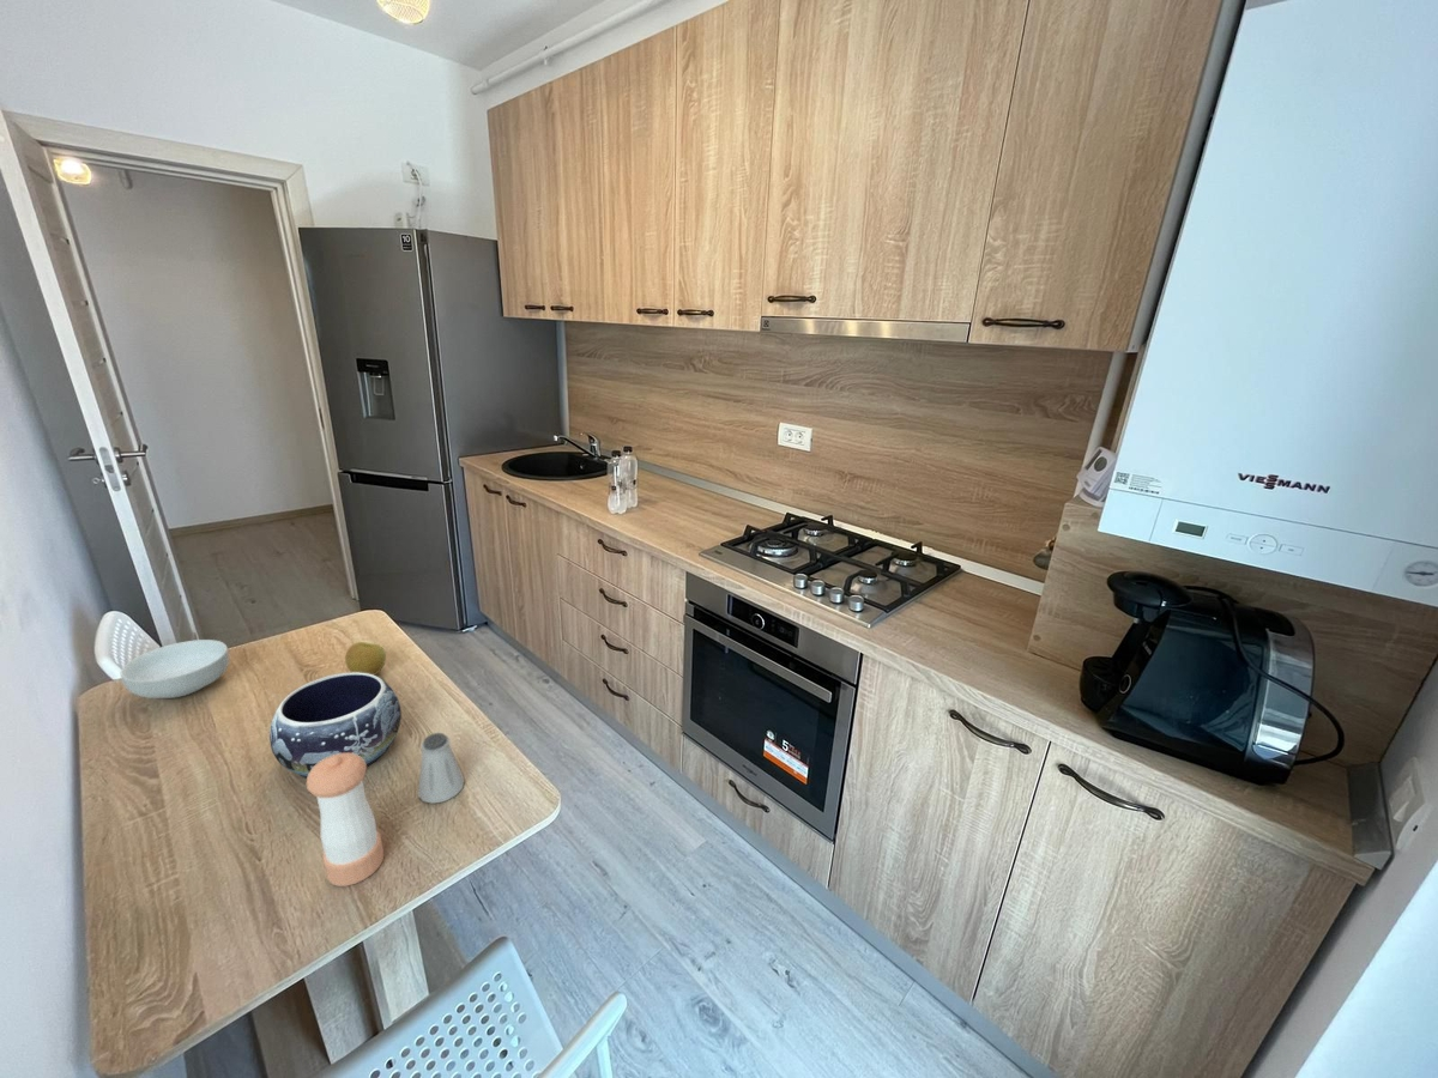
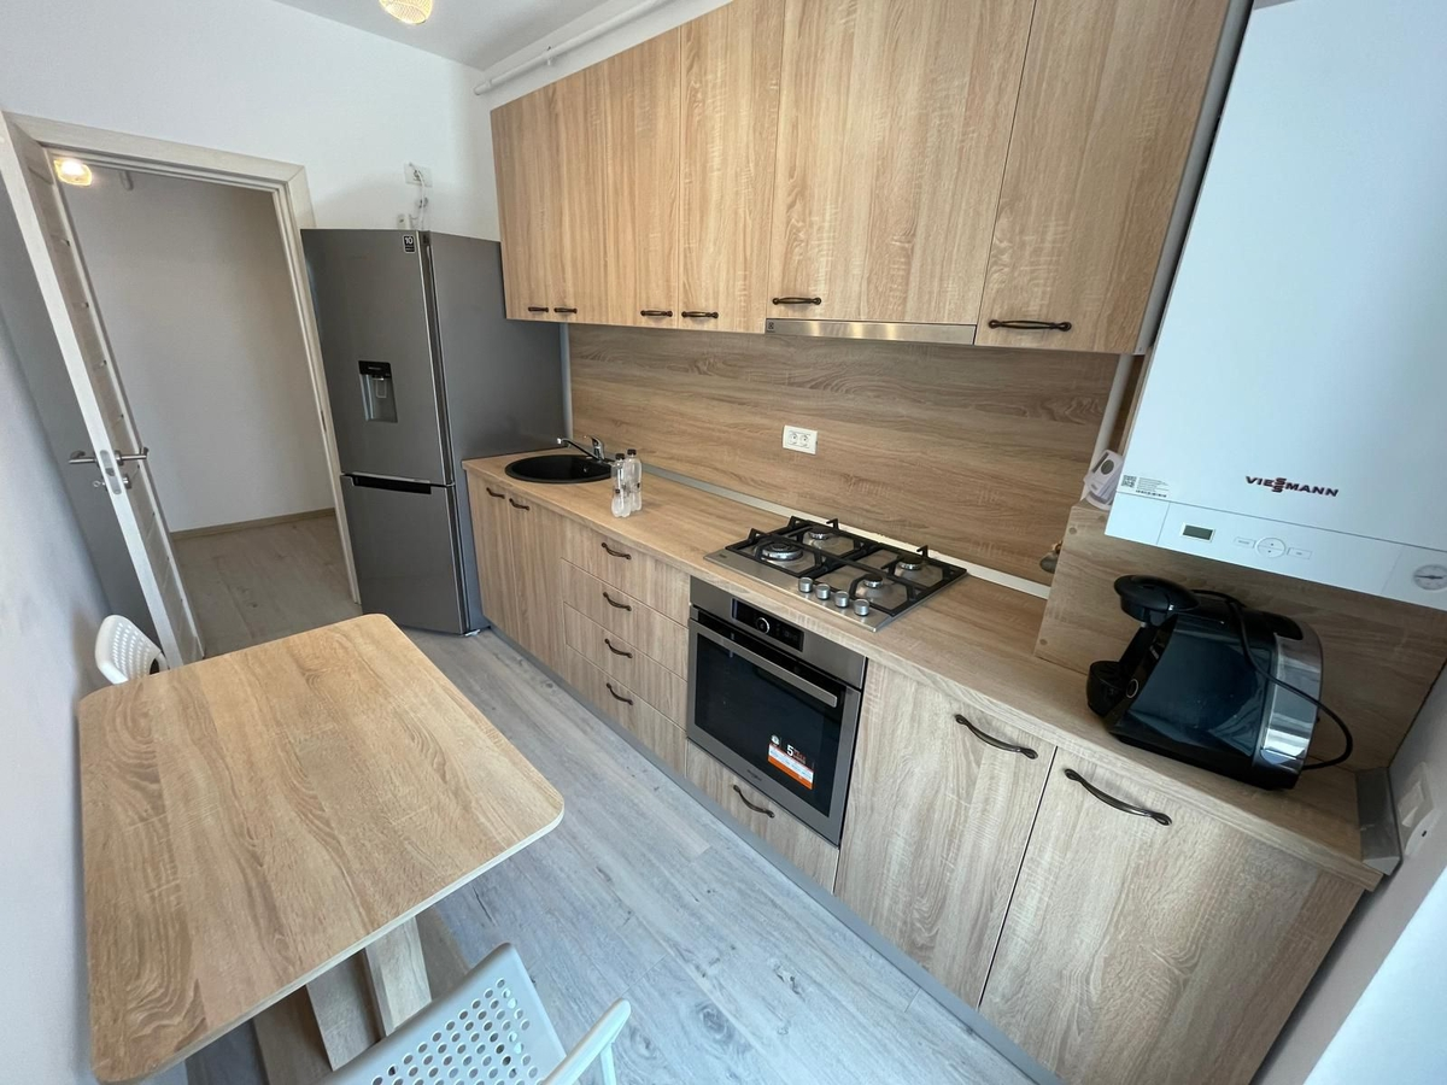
- cereal bowl [120,638,230,700]
- decorative bowl [268,672,403,779]
- pepper shaker [306,753,385,888]
- apple [344,641,387,676]
- saltshaker [417,732,465,805]
